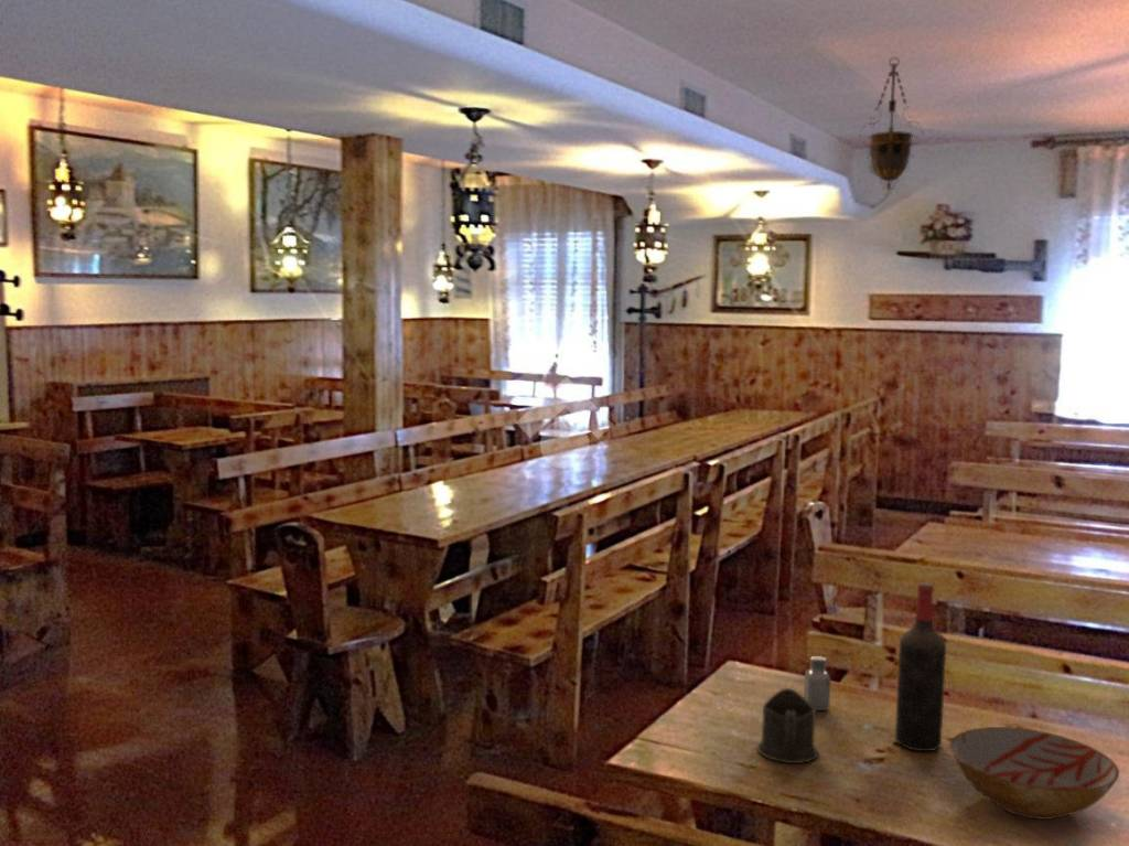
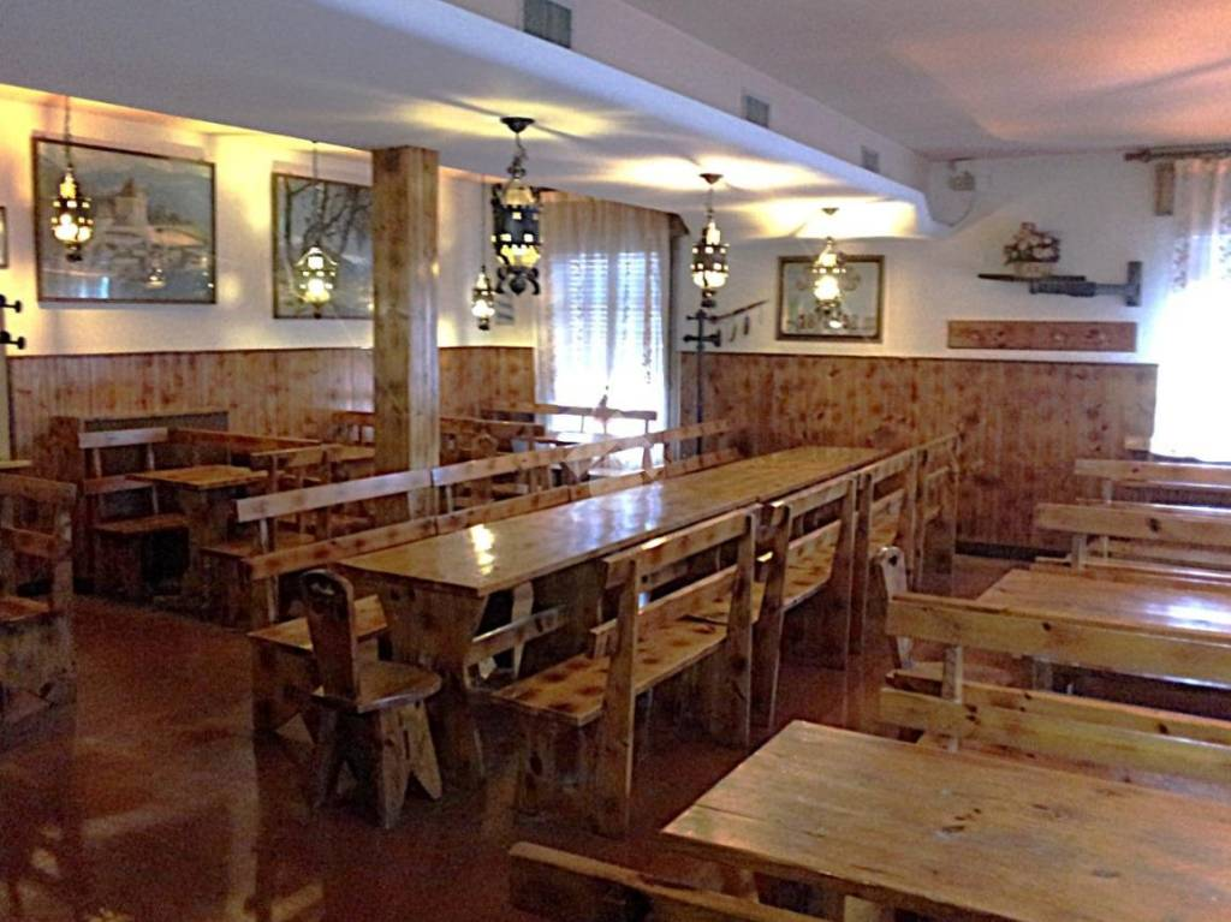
- wine bottle [894,581,947,752]
- hanging lantern [859,56,924,193]
- saltshaker [803,655,831,711]
- bowl [948,726,1120,821]
- cup [756,687,819,764]
